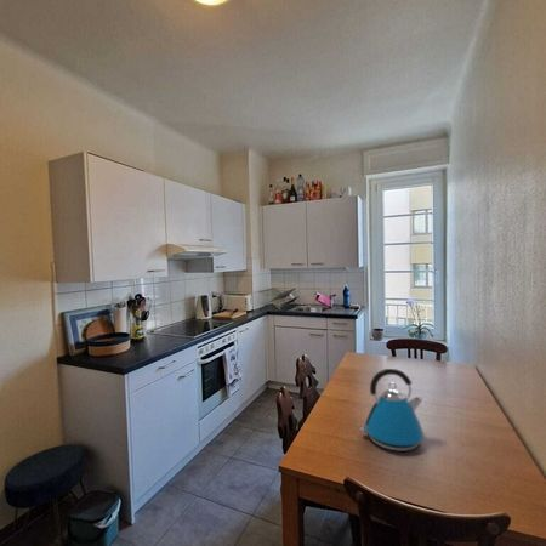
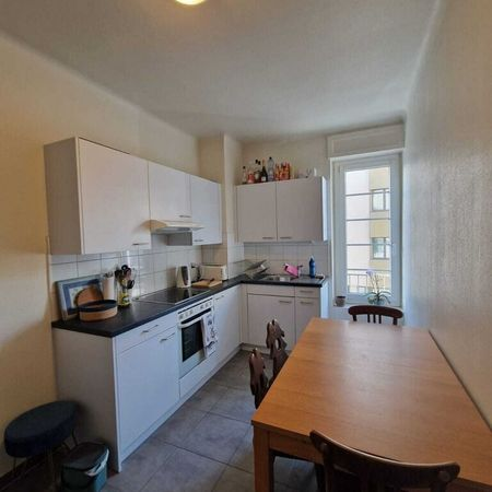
- kettle [359,368,425,453]
